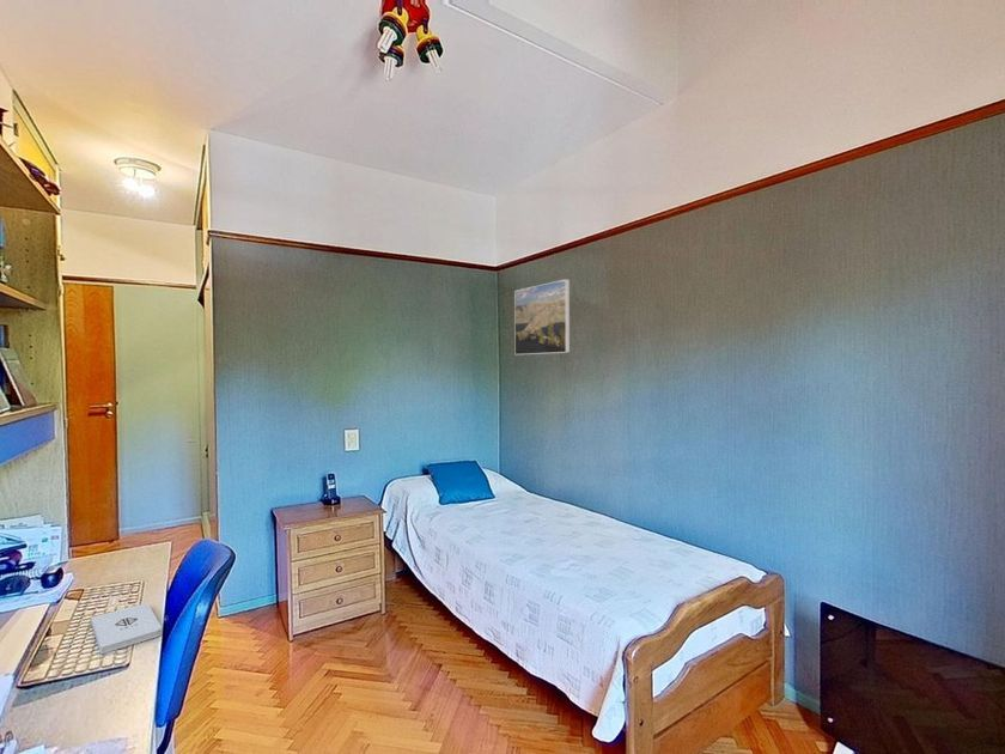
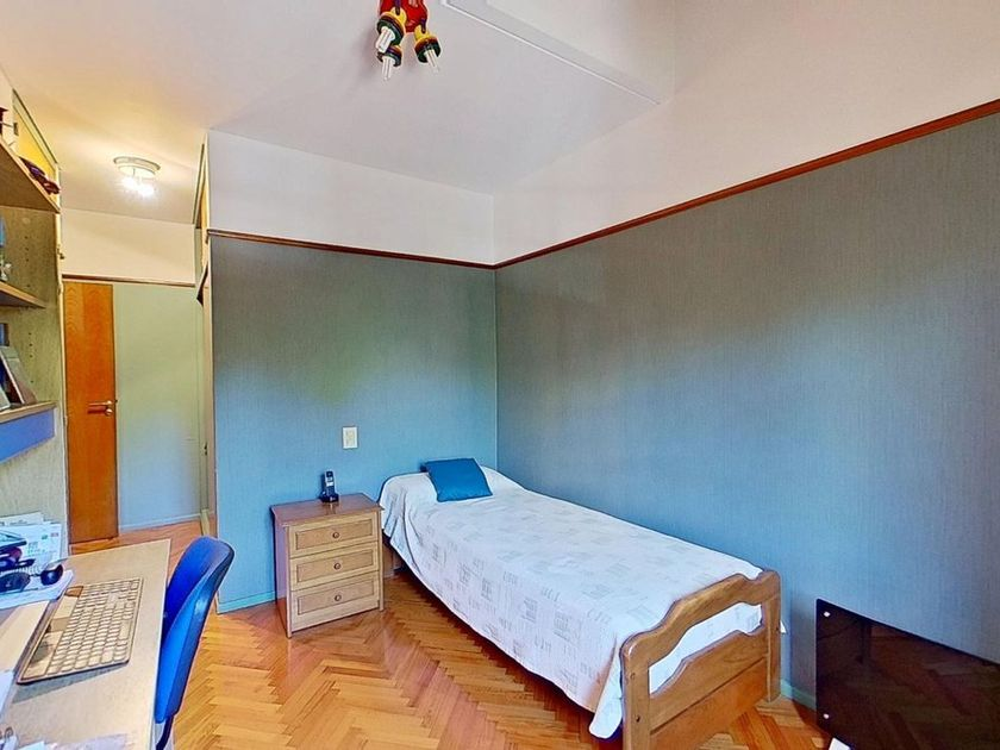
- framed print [513,278,571,355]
- notepad [90,602,163,655]
